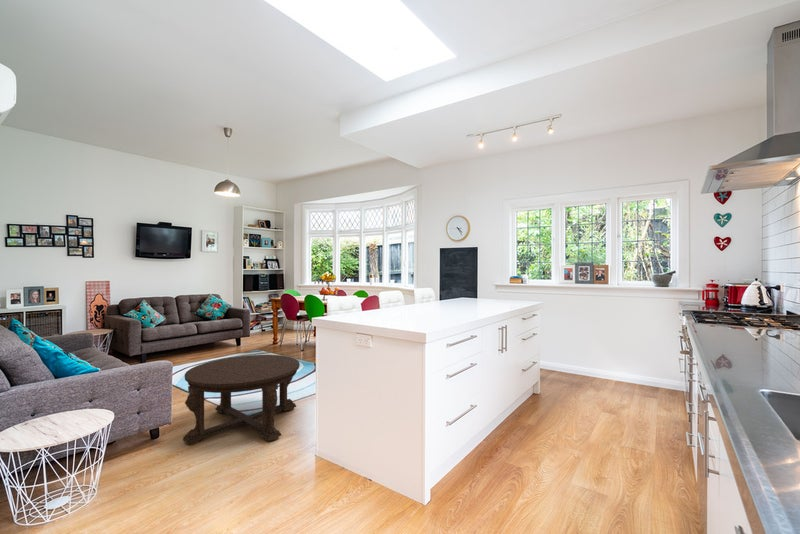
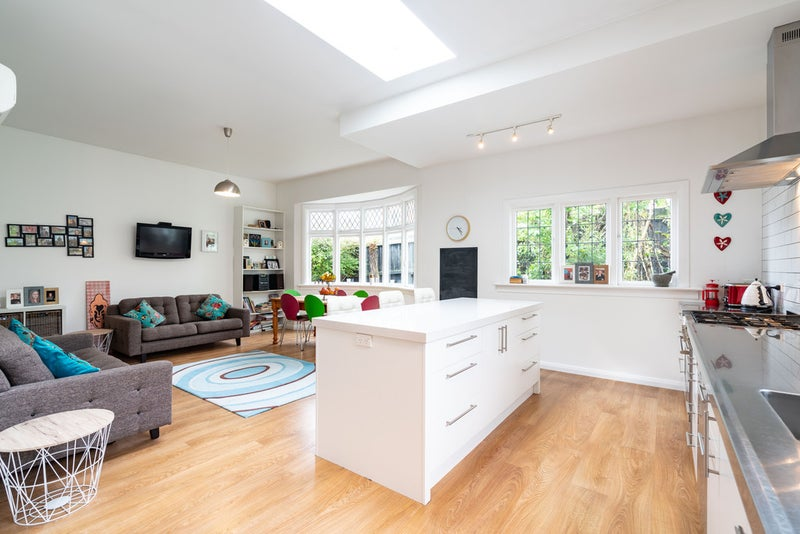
- coffee table [182,354,301,446]
